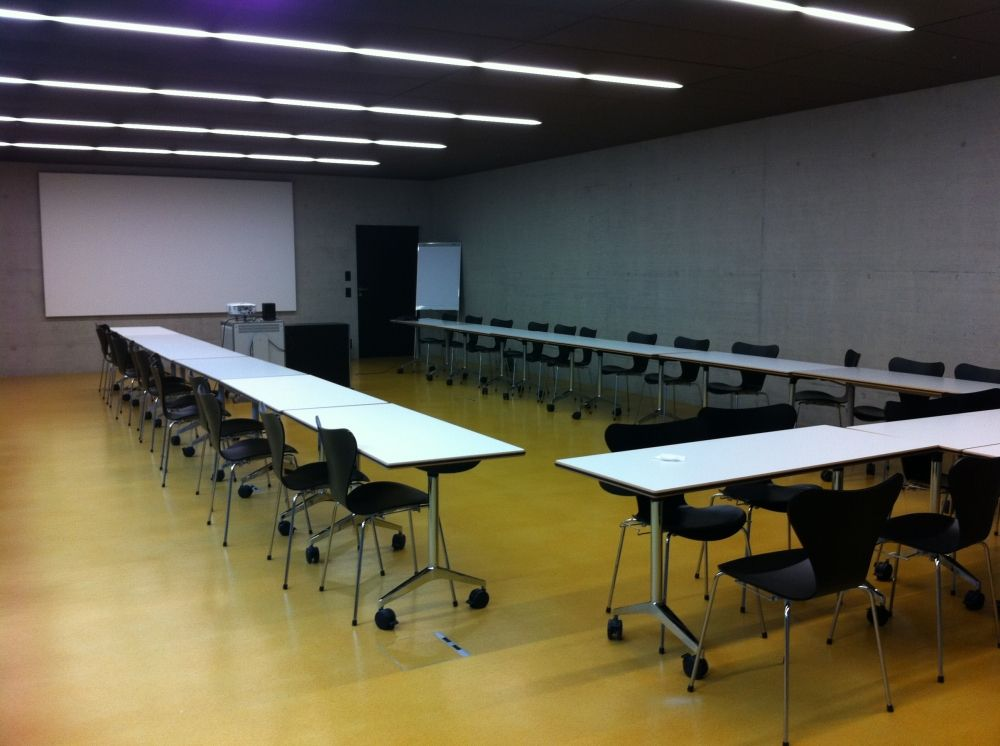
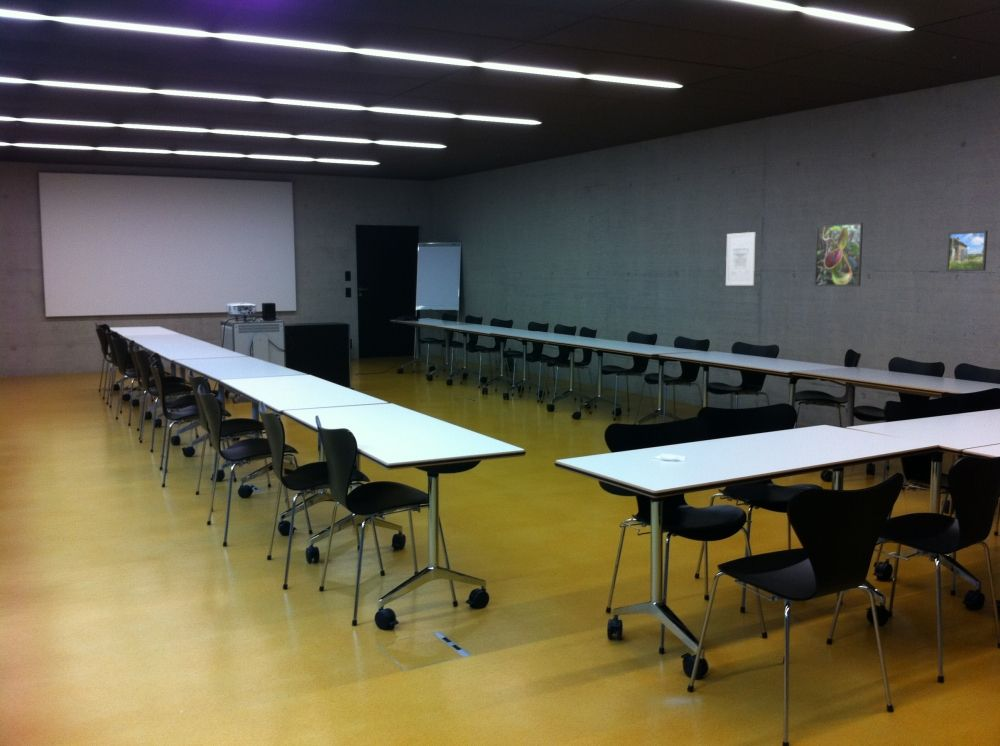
+ wall art [725,231,757,286]
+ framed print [813,221,864,287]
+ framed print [945,229,989,272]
